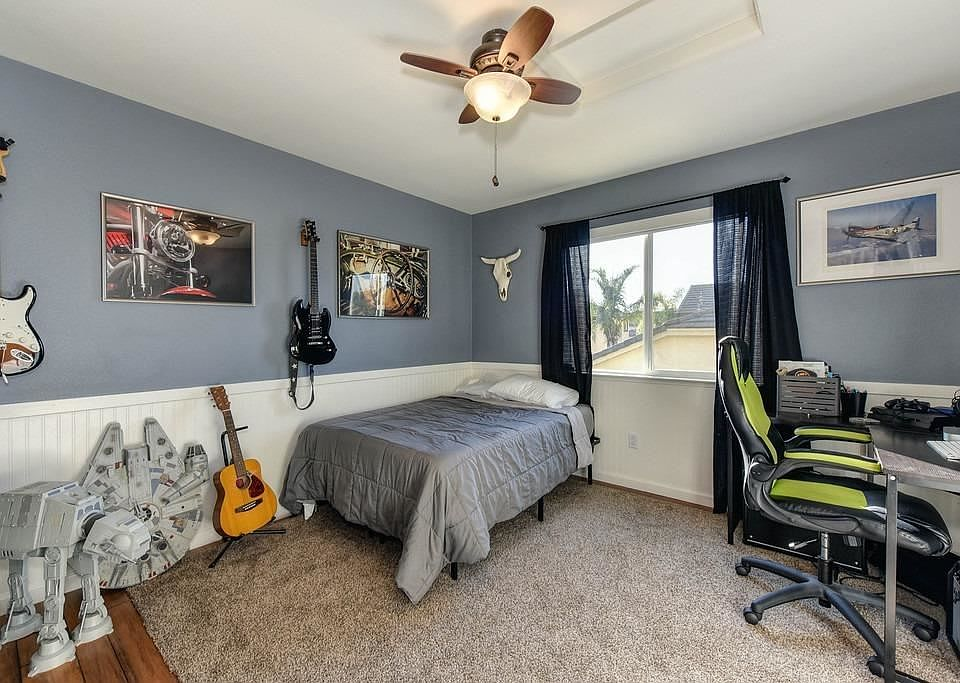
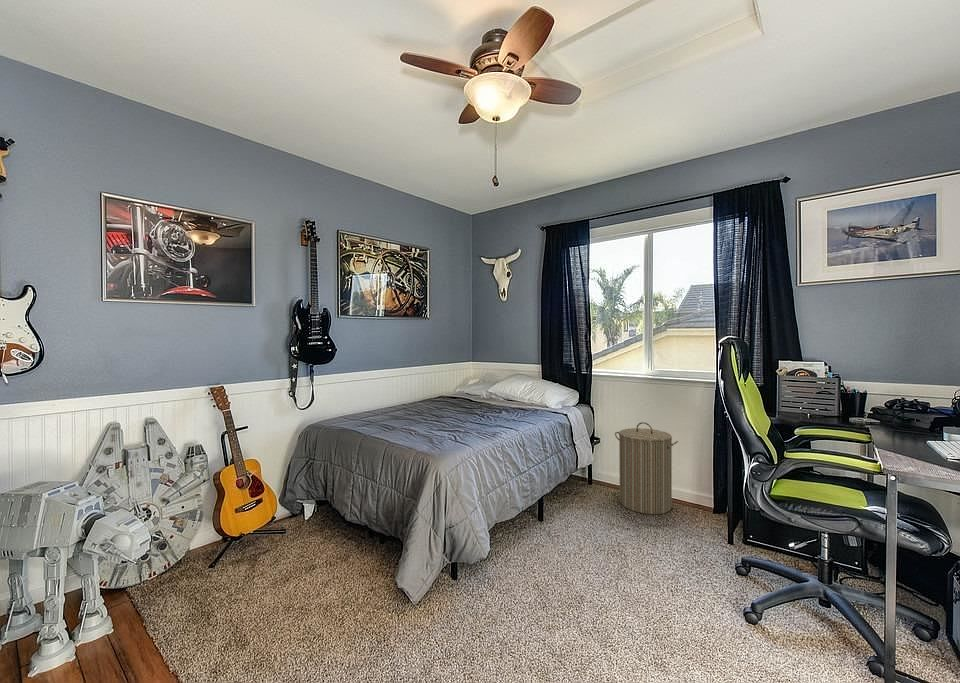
+ laundry hamper [614,421,679,515]
